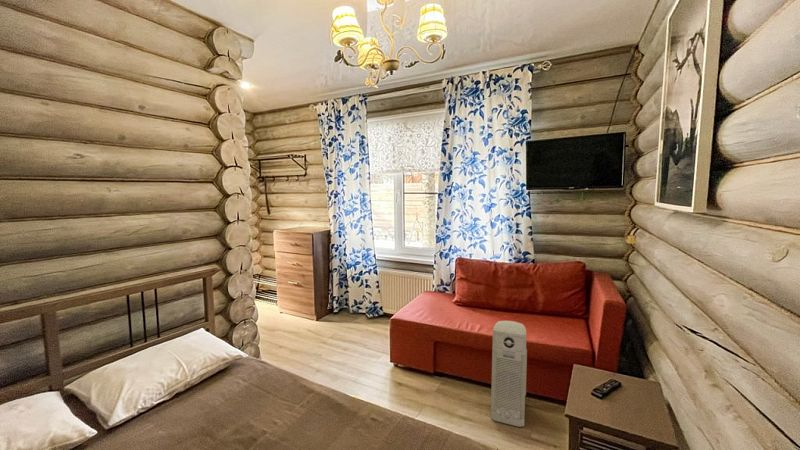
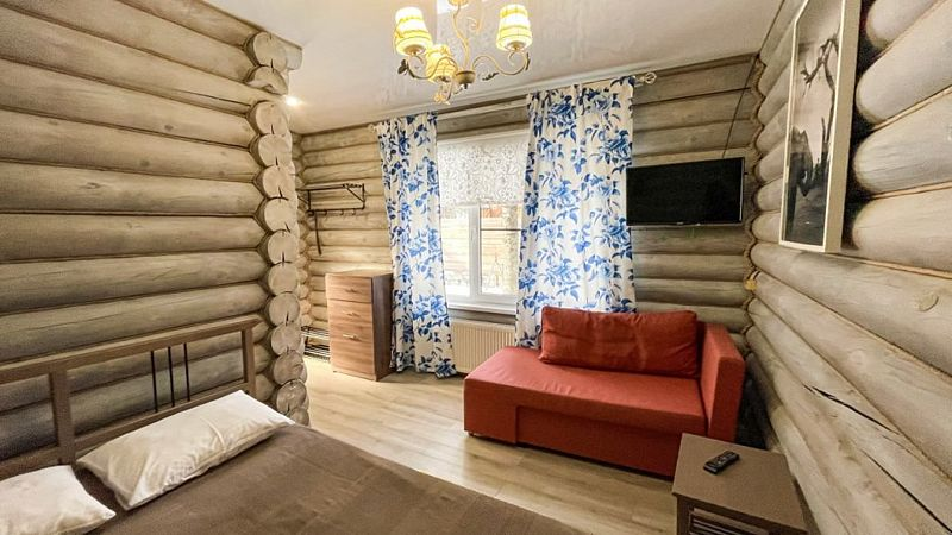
- air purifier [490,320,528,428]
